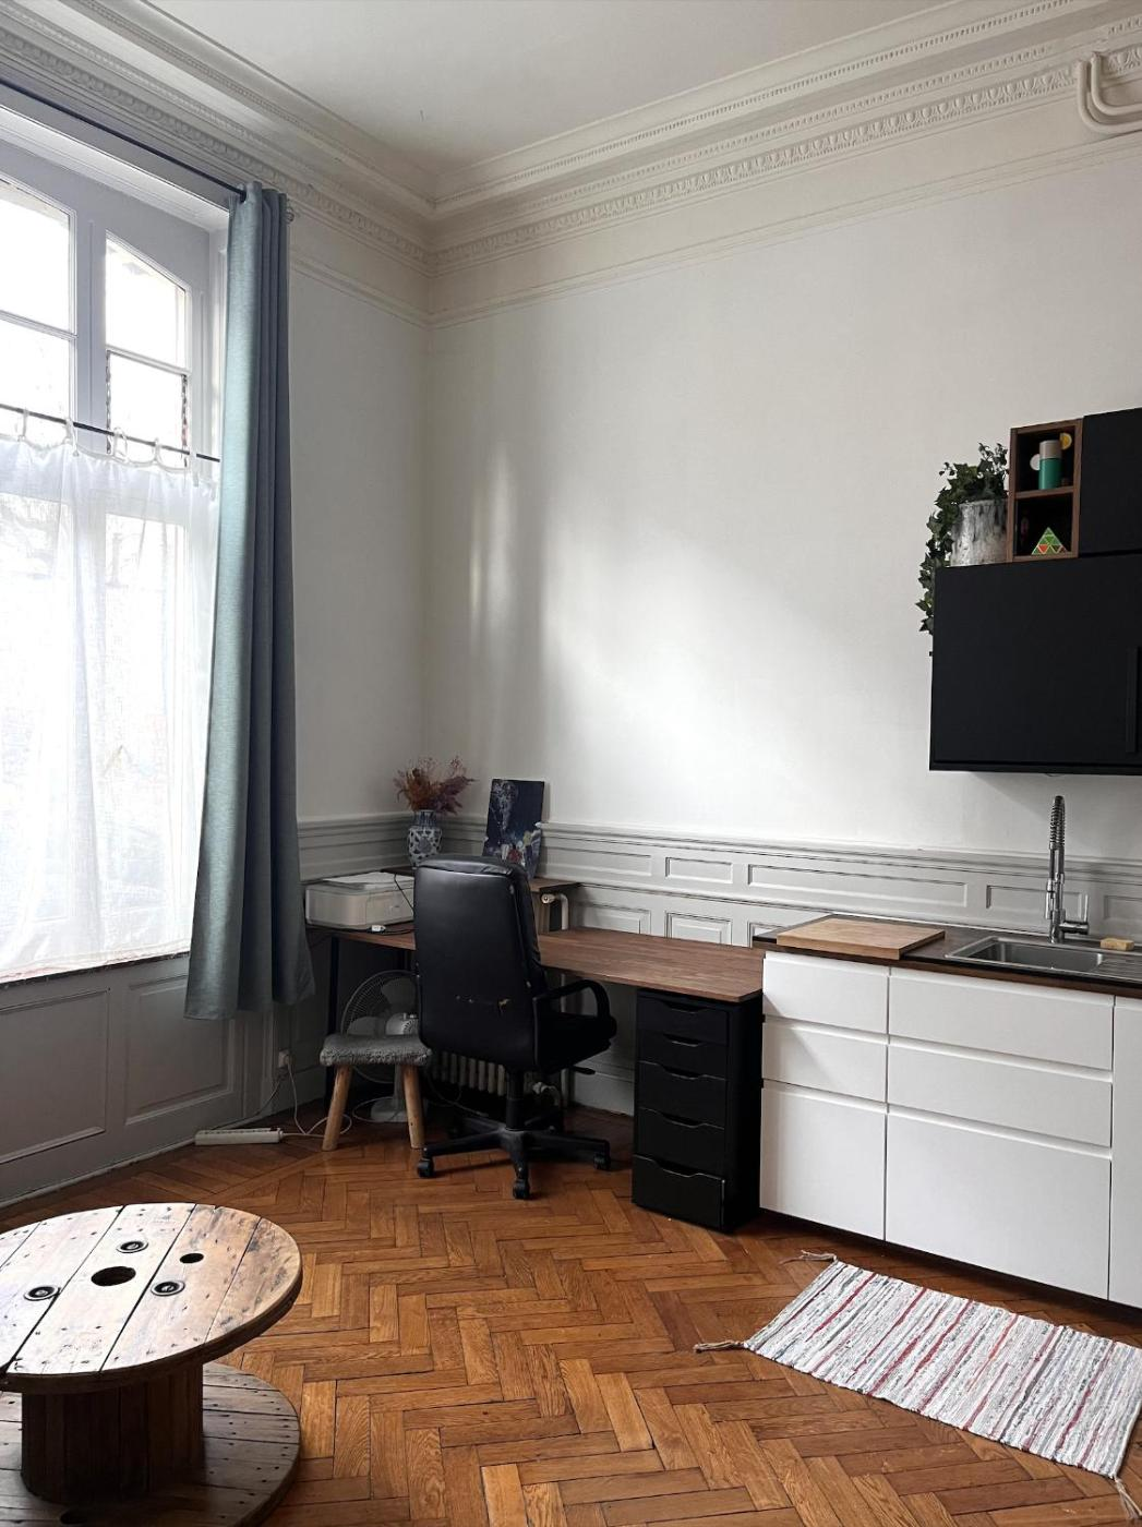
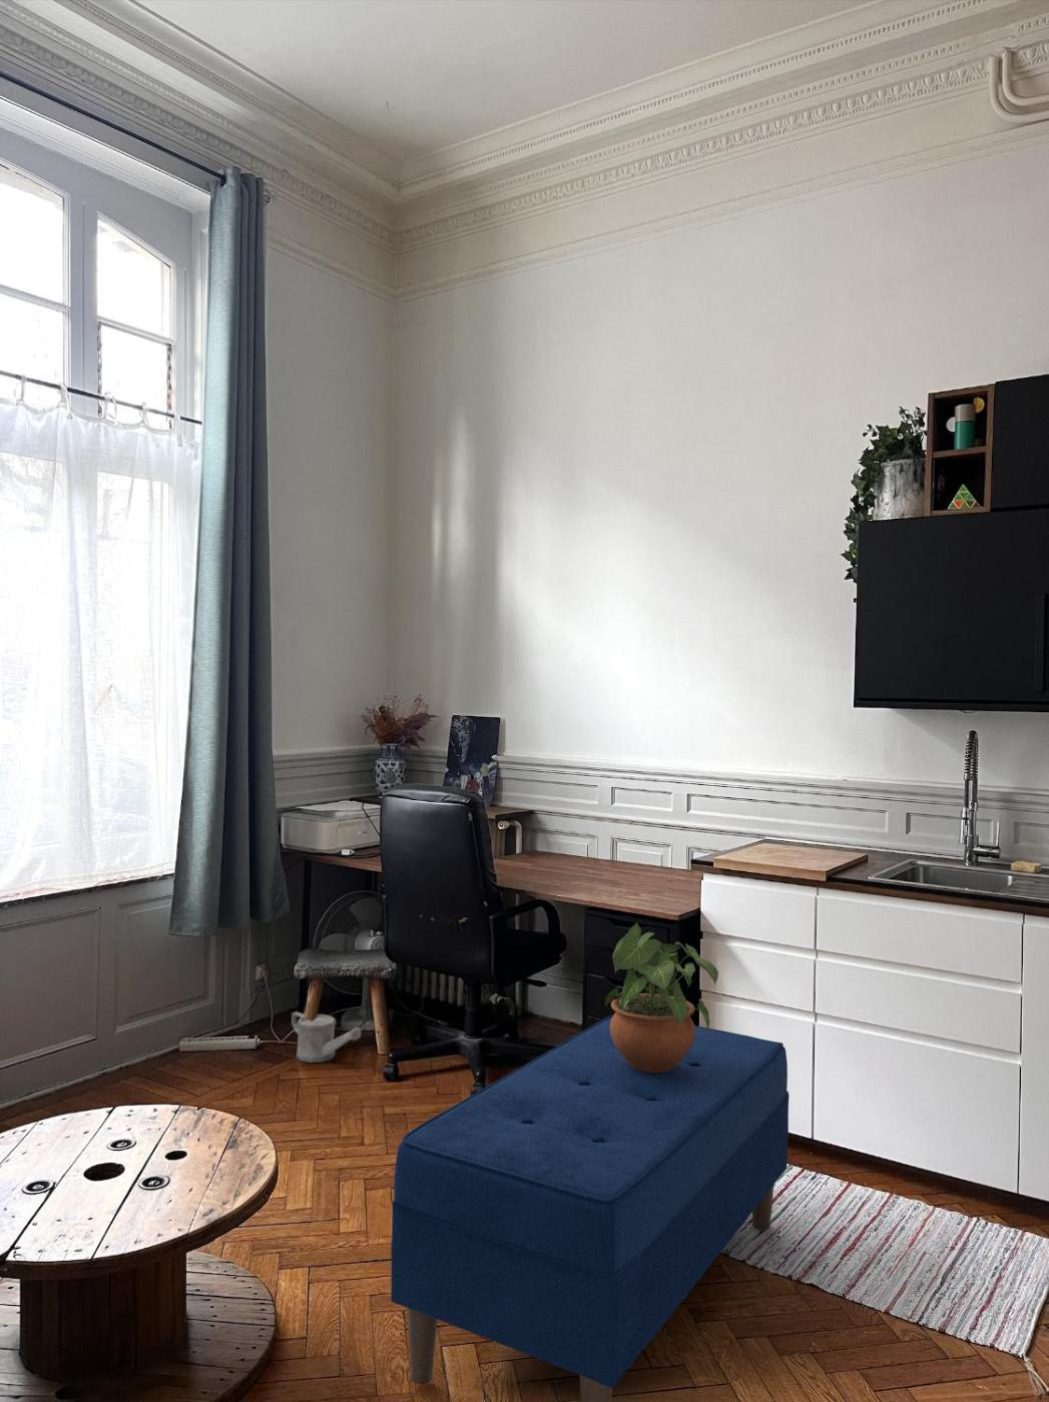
+ bench [390,1013,790,1402]
+ potted plant [604,922,720,1073]
+ watering can [291,1010,361,1064]
